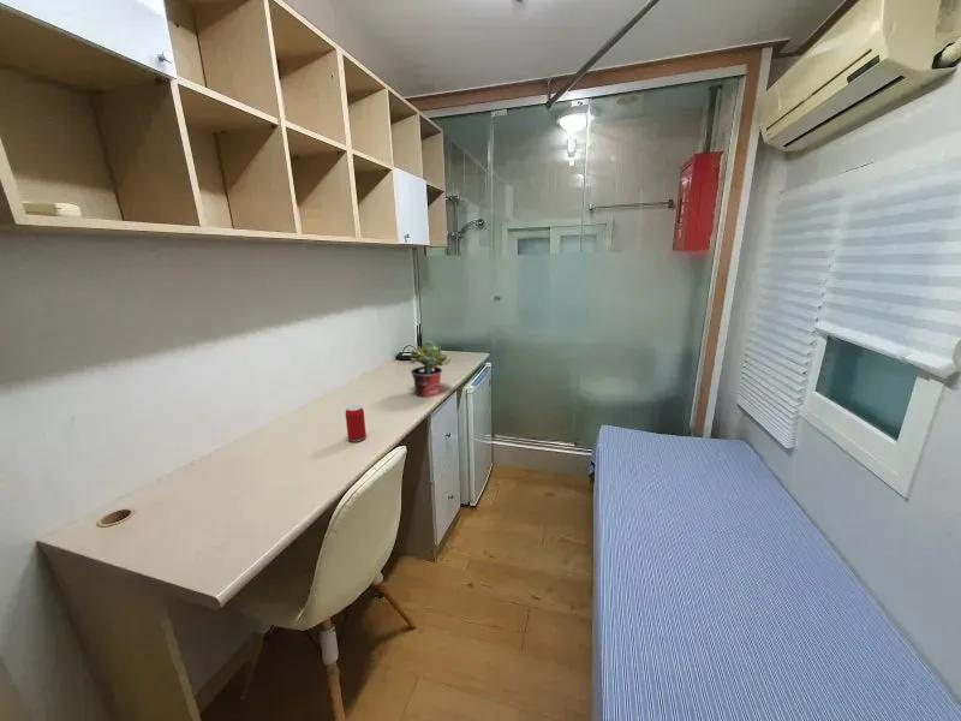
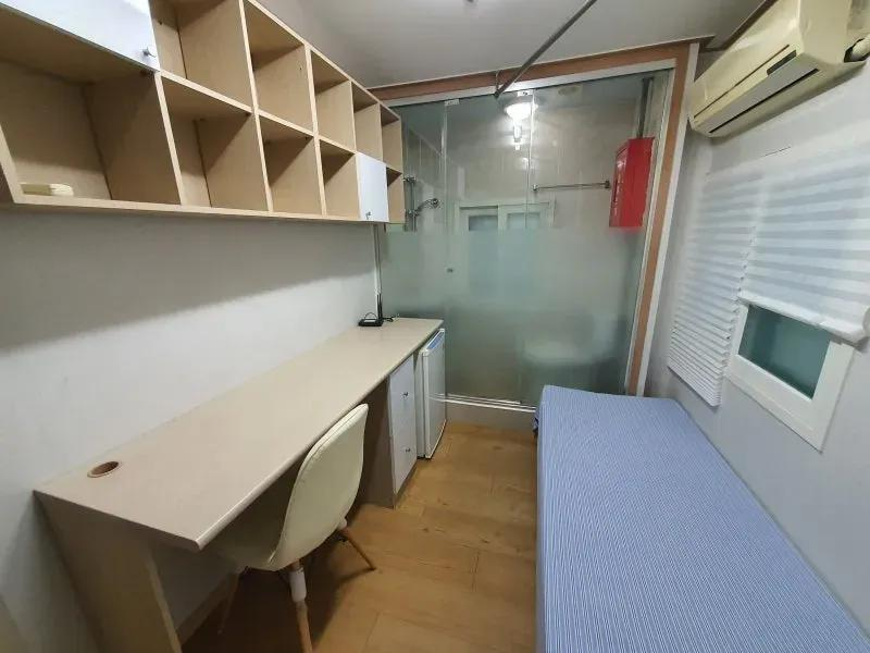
- potted plant [408,340,453,399]
- beverage can [345,404,368,442]
